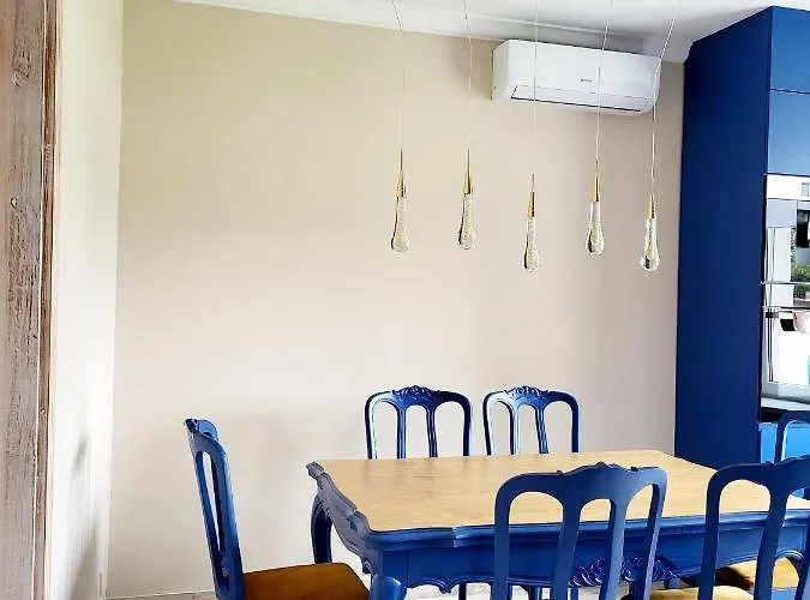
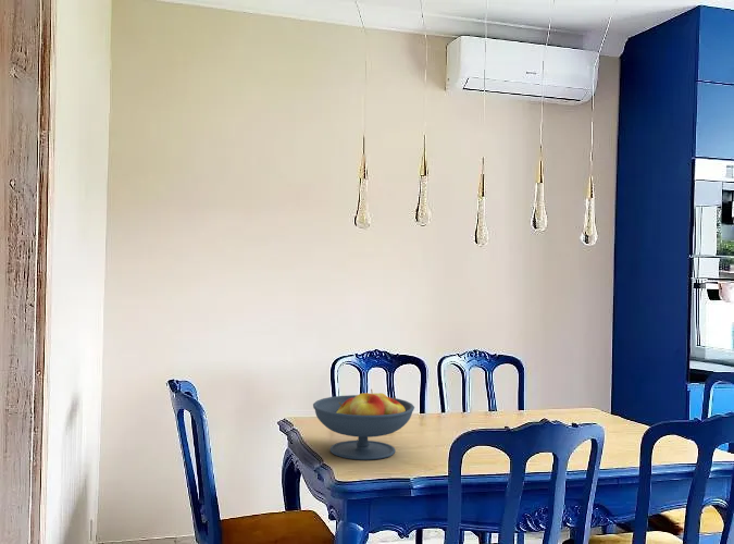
+ fruit bowl [312,388,415,461]
